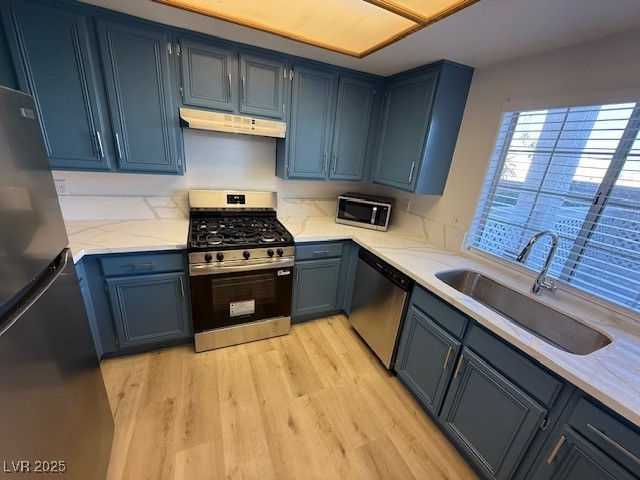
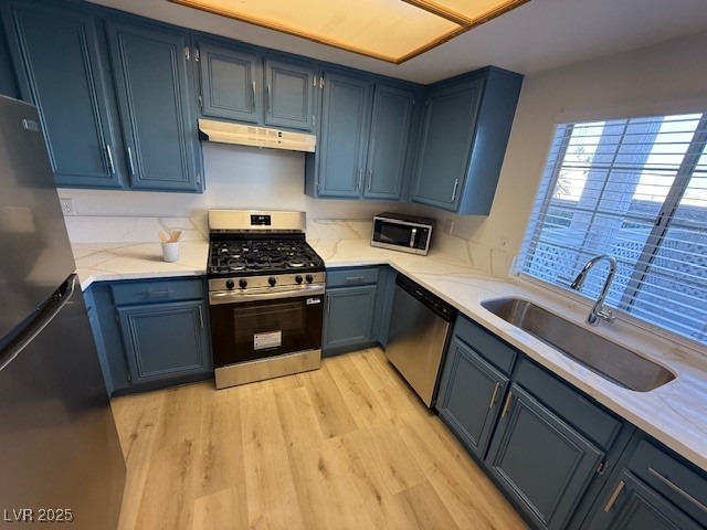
+ utensil holder [157,230,183,263]
